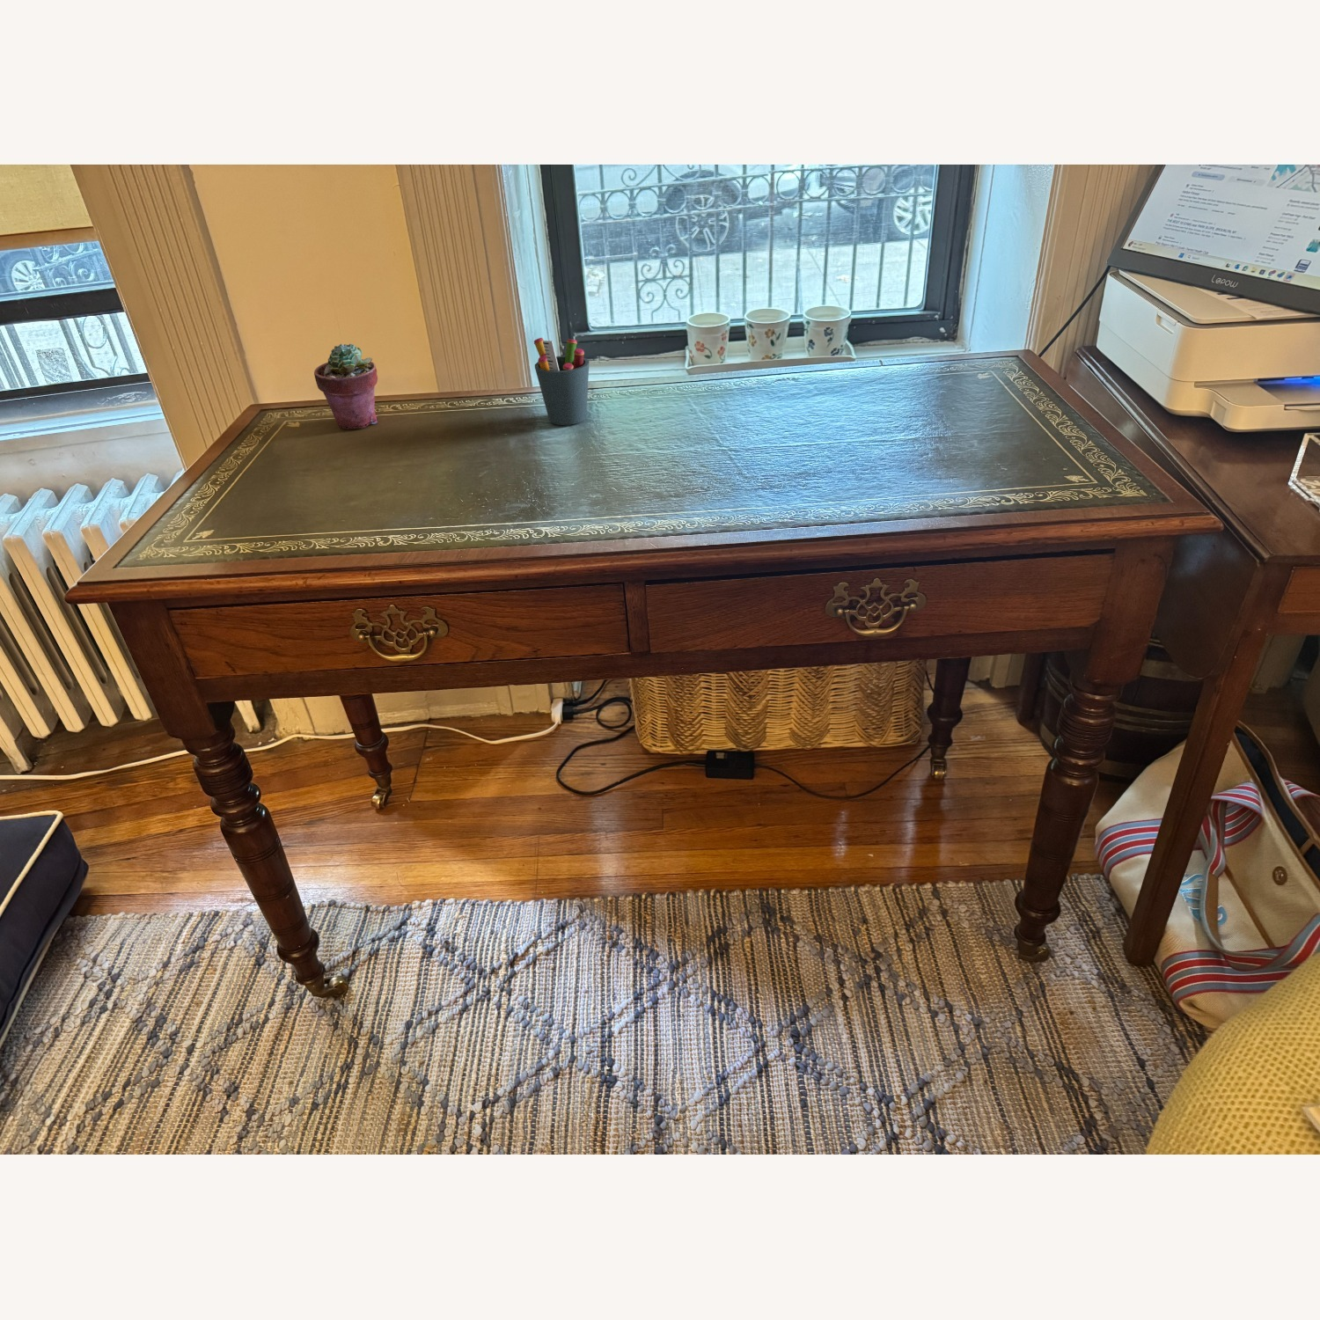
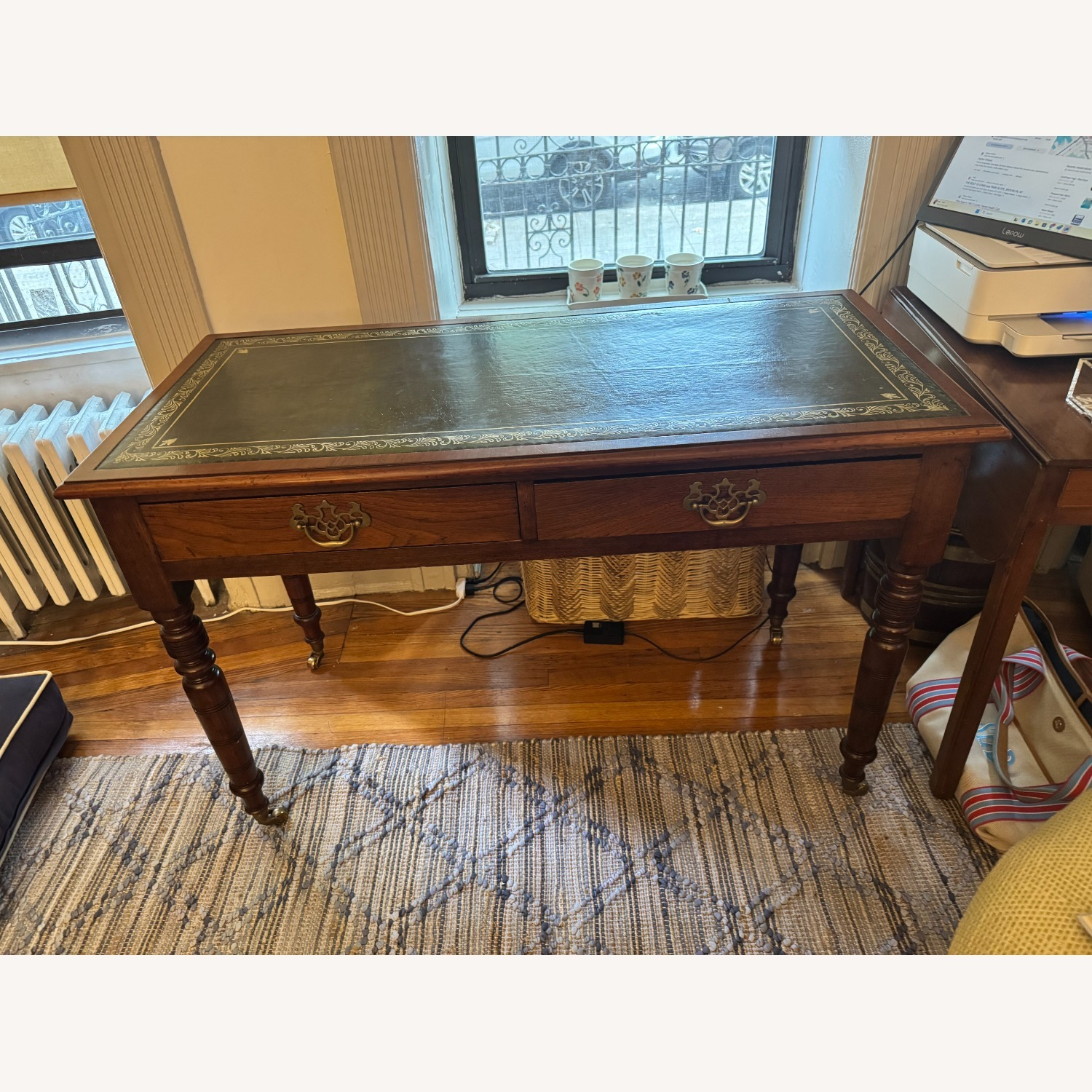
- pen holder [533,337,590,425]
- potted succulent [313,343,378,429]
